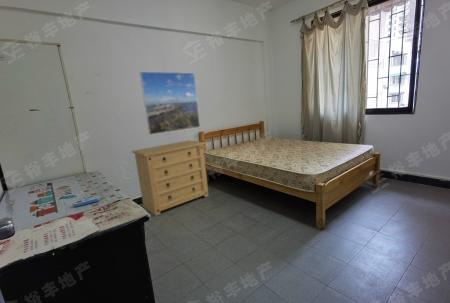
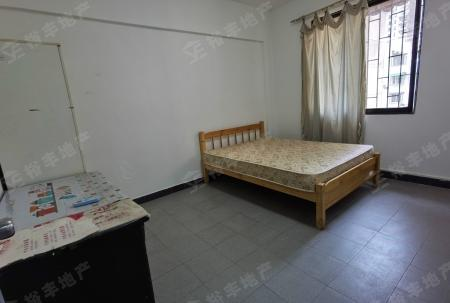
- dresser [131,139,209,217]
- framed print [139,71,201,136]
